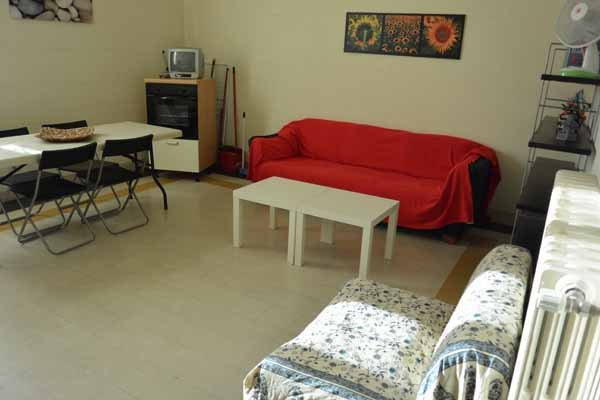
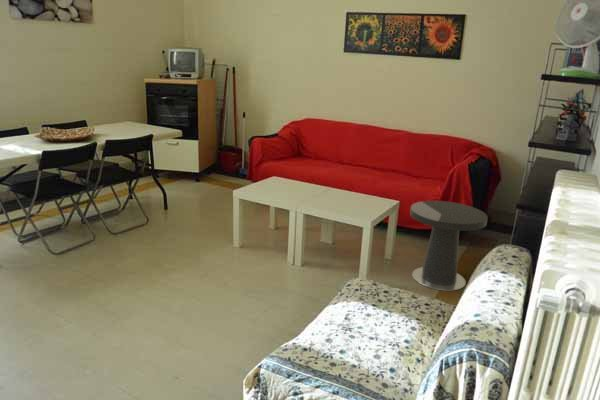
+ side table [409,200,489,291]
